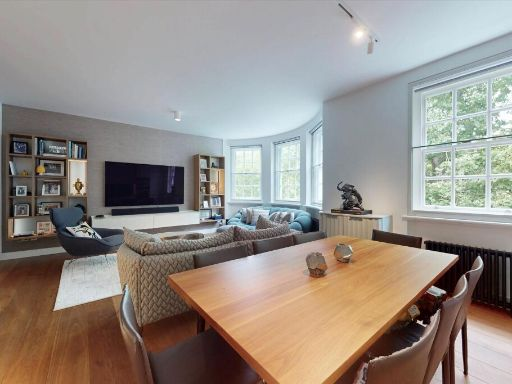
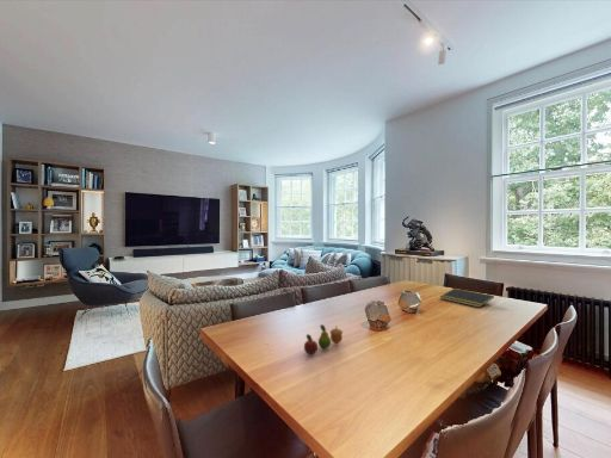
+ notepad [439,287,495,309]
+ fruit [303,323,344,355]
